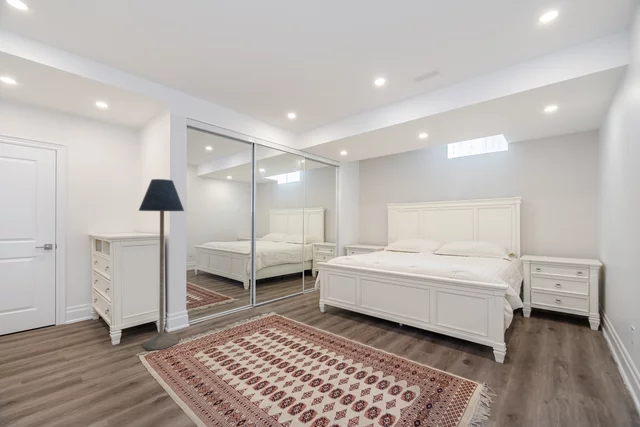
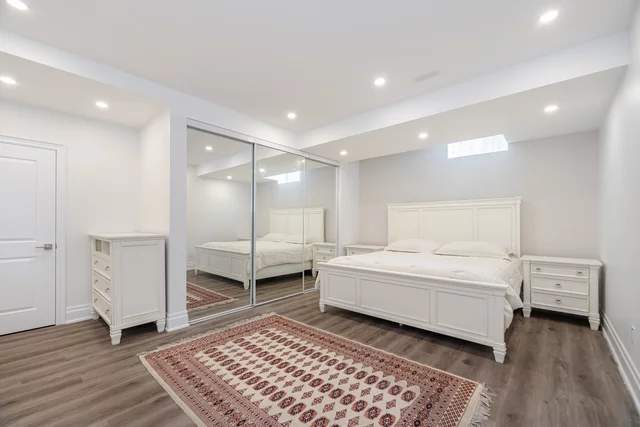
- floor lamp [138,178,185,351]
